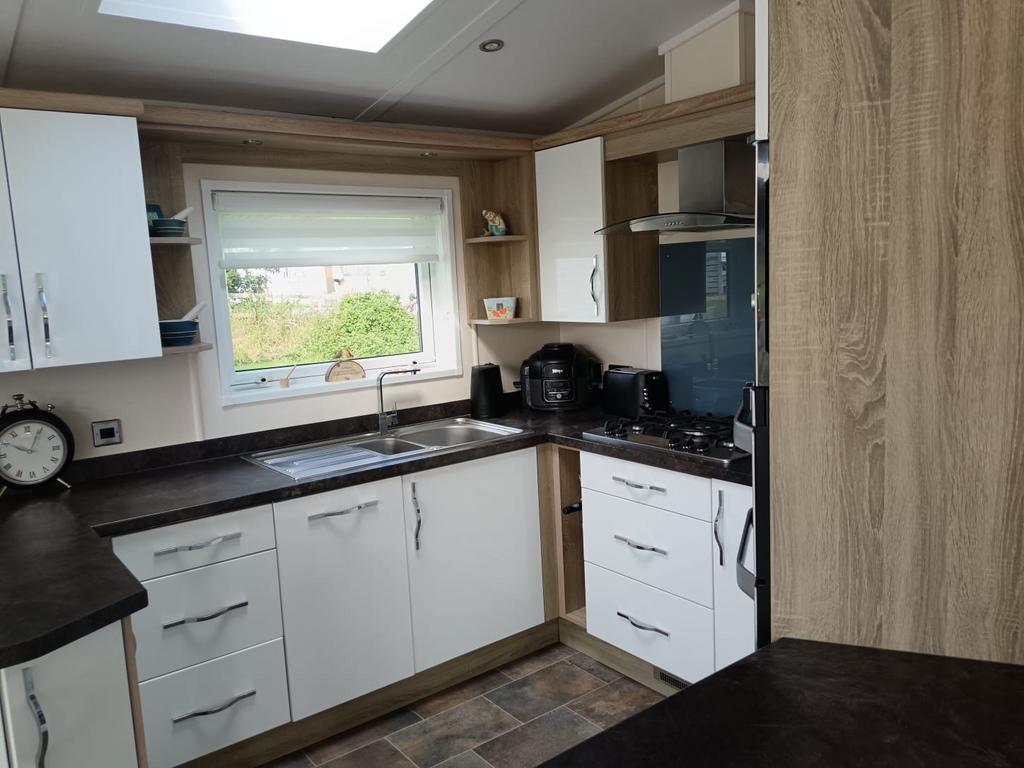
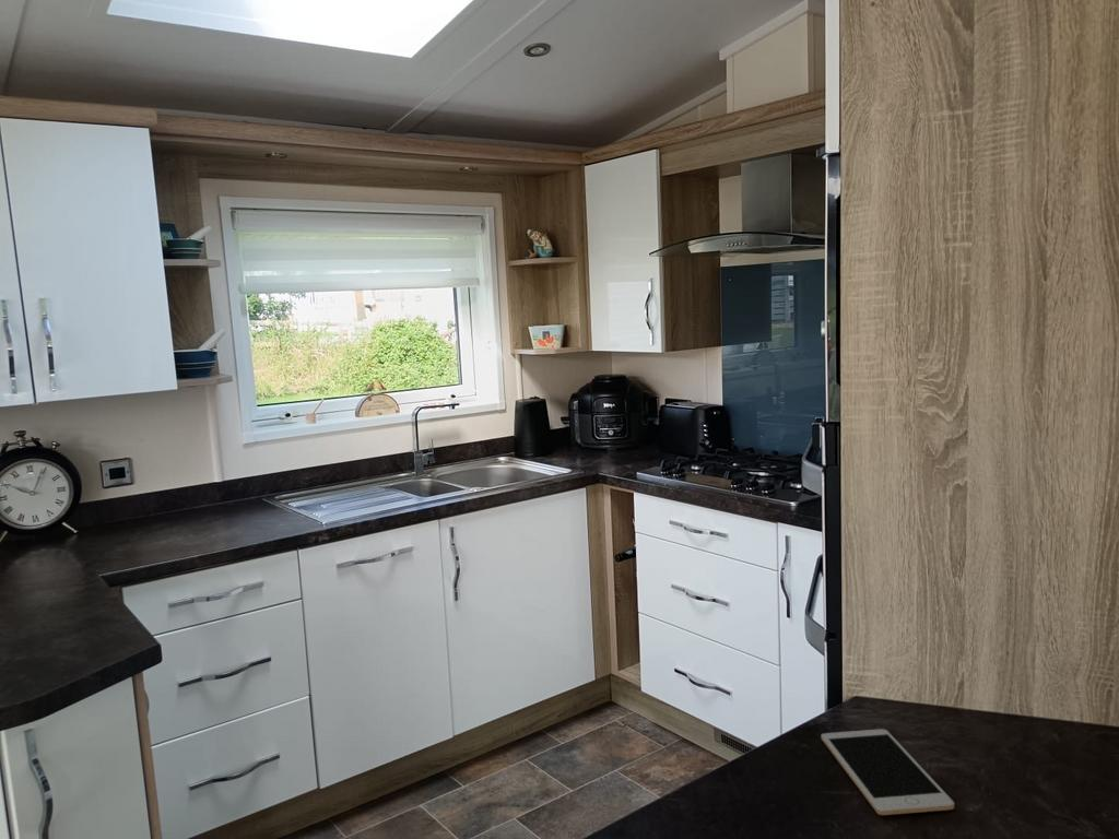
+ cell phone [821,728,955,816]
